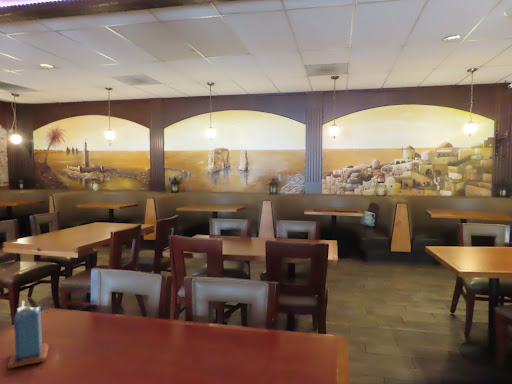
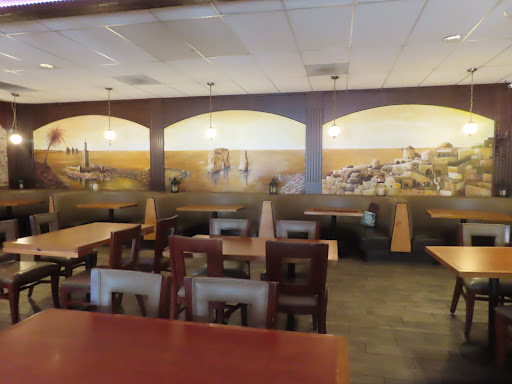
- candle [6,300,49,370]
